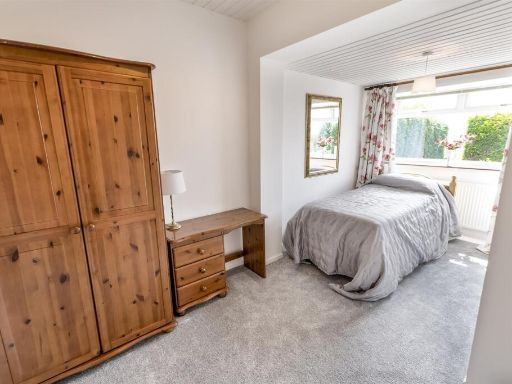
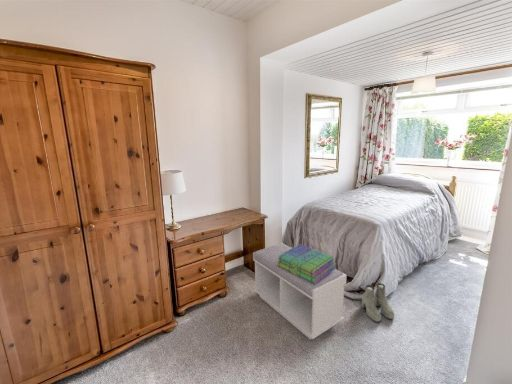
+ bench [252,243,348,341]
+ stack of books [277,243,337,284]
+ boots [361,282,395,323]
